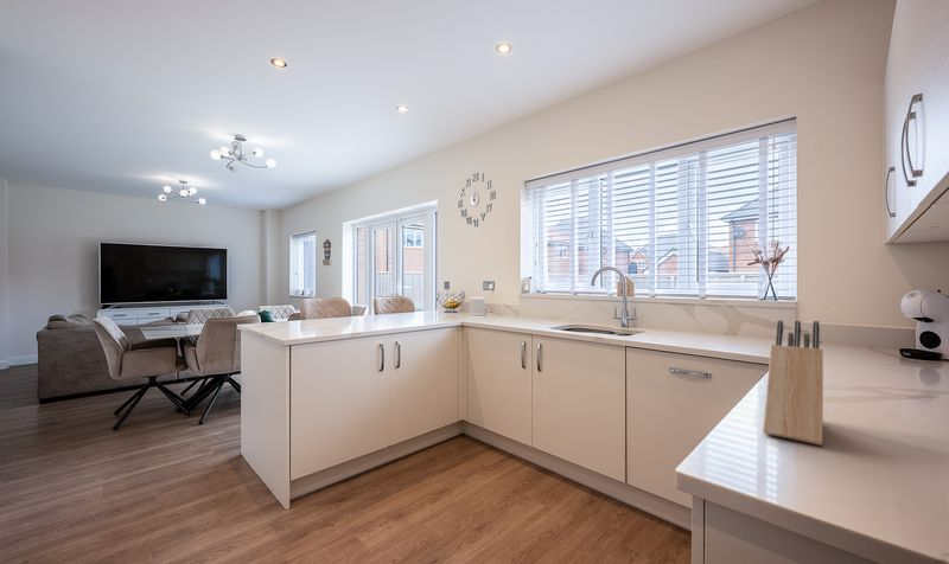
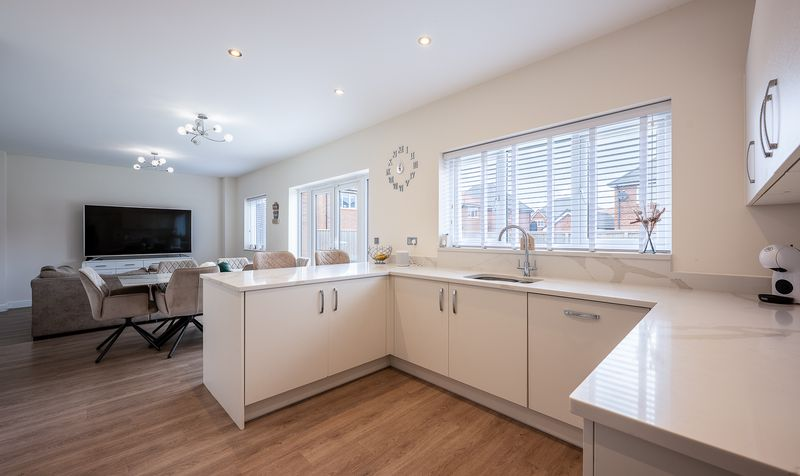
- knife block [762,320,824,447]
